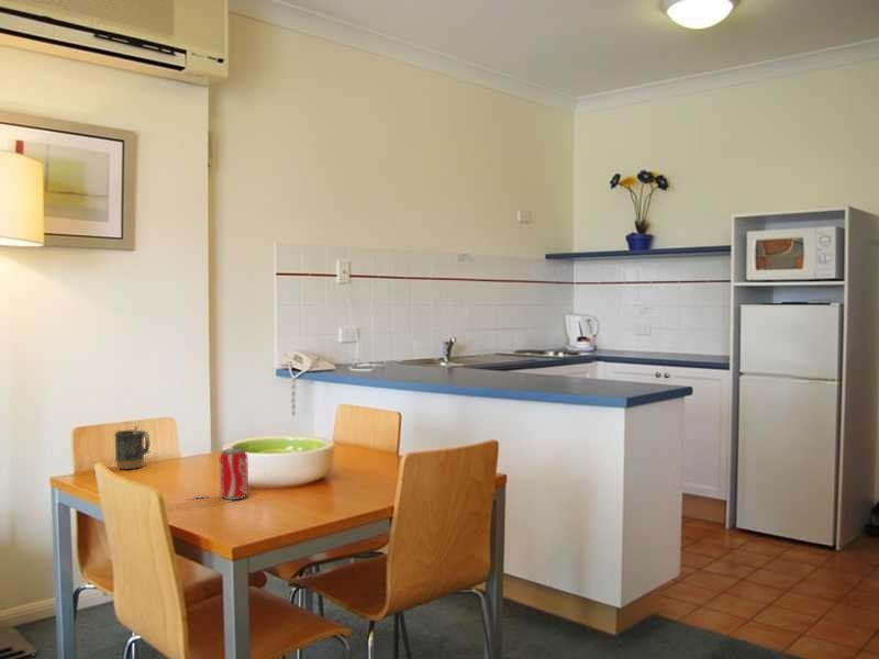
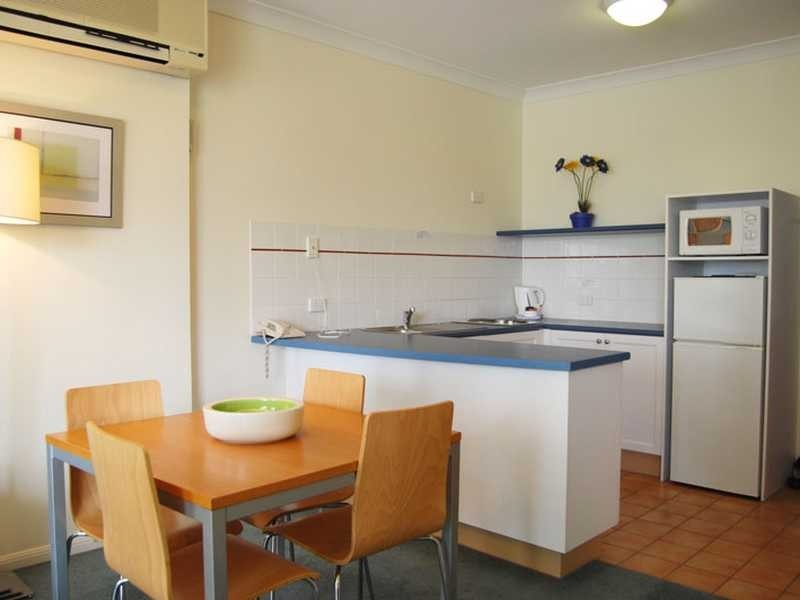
- beverage can [192,447,249,501]
- mug [113,424,152,470]
